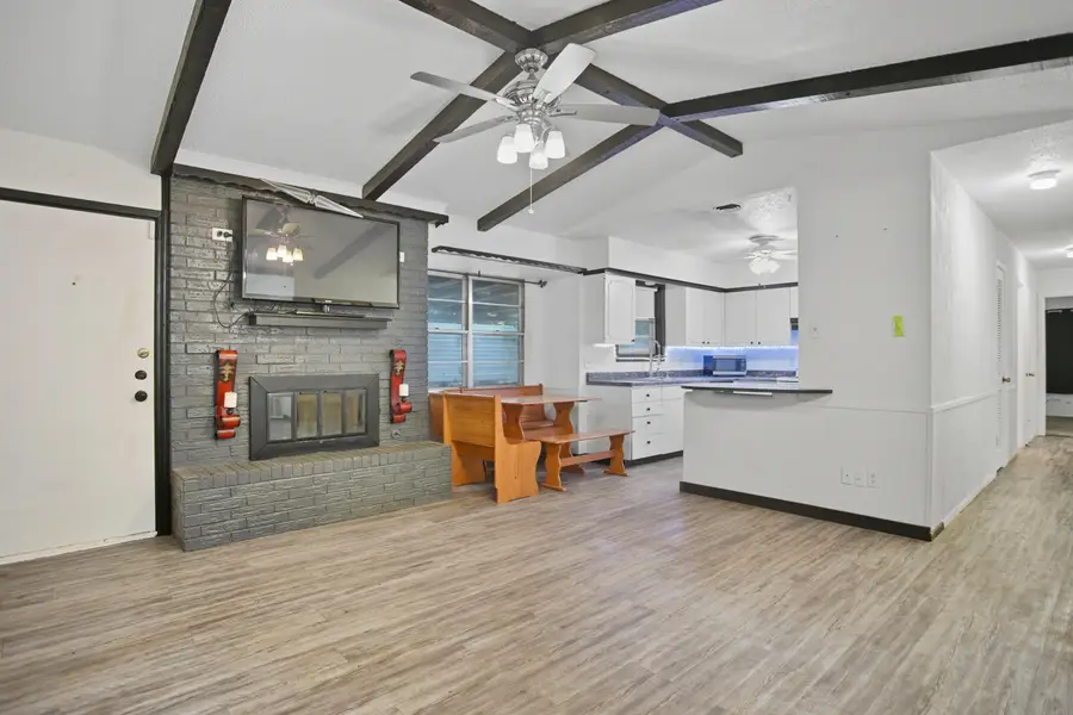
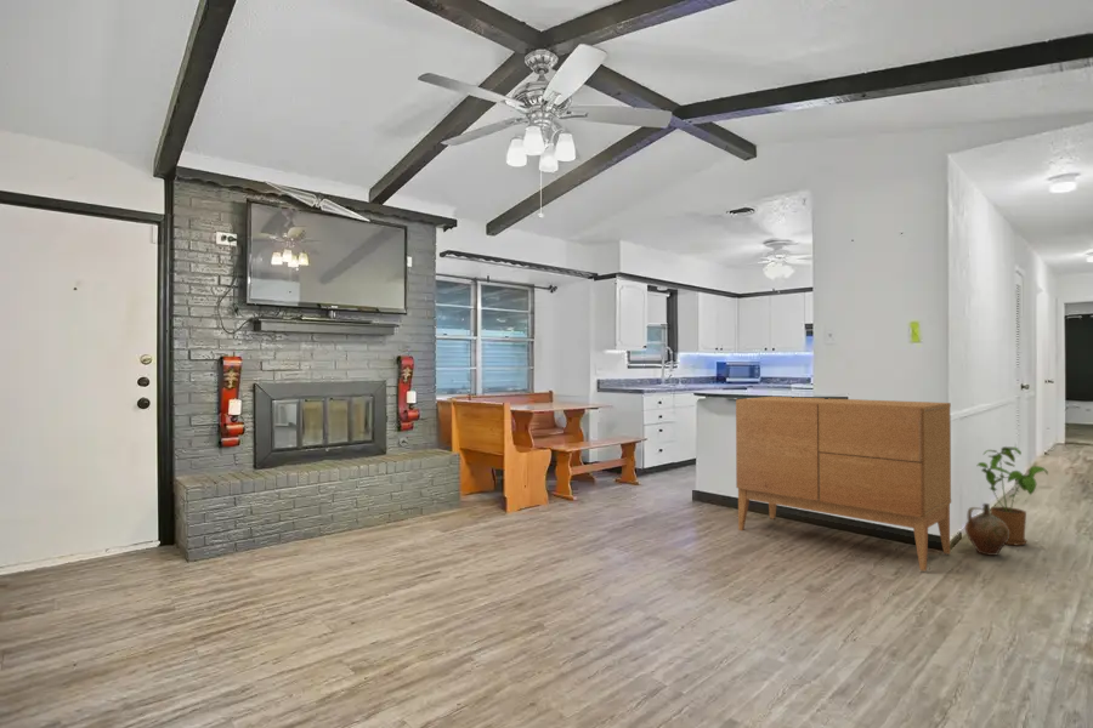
+ ceramic jug [964,502,1009,557]
+ house plant [976,445,1049,547]
+ sideboard [735,396,952,573]
